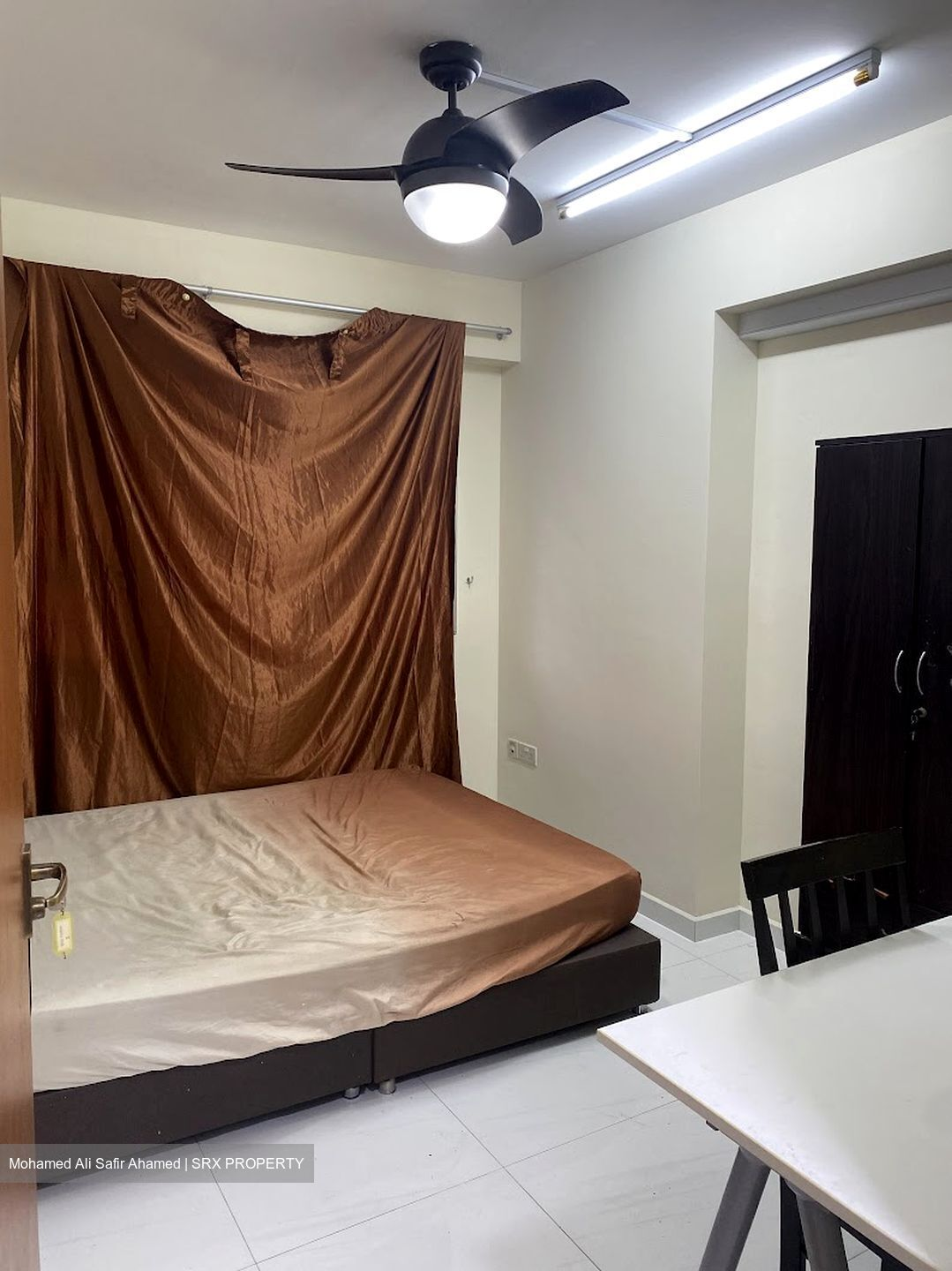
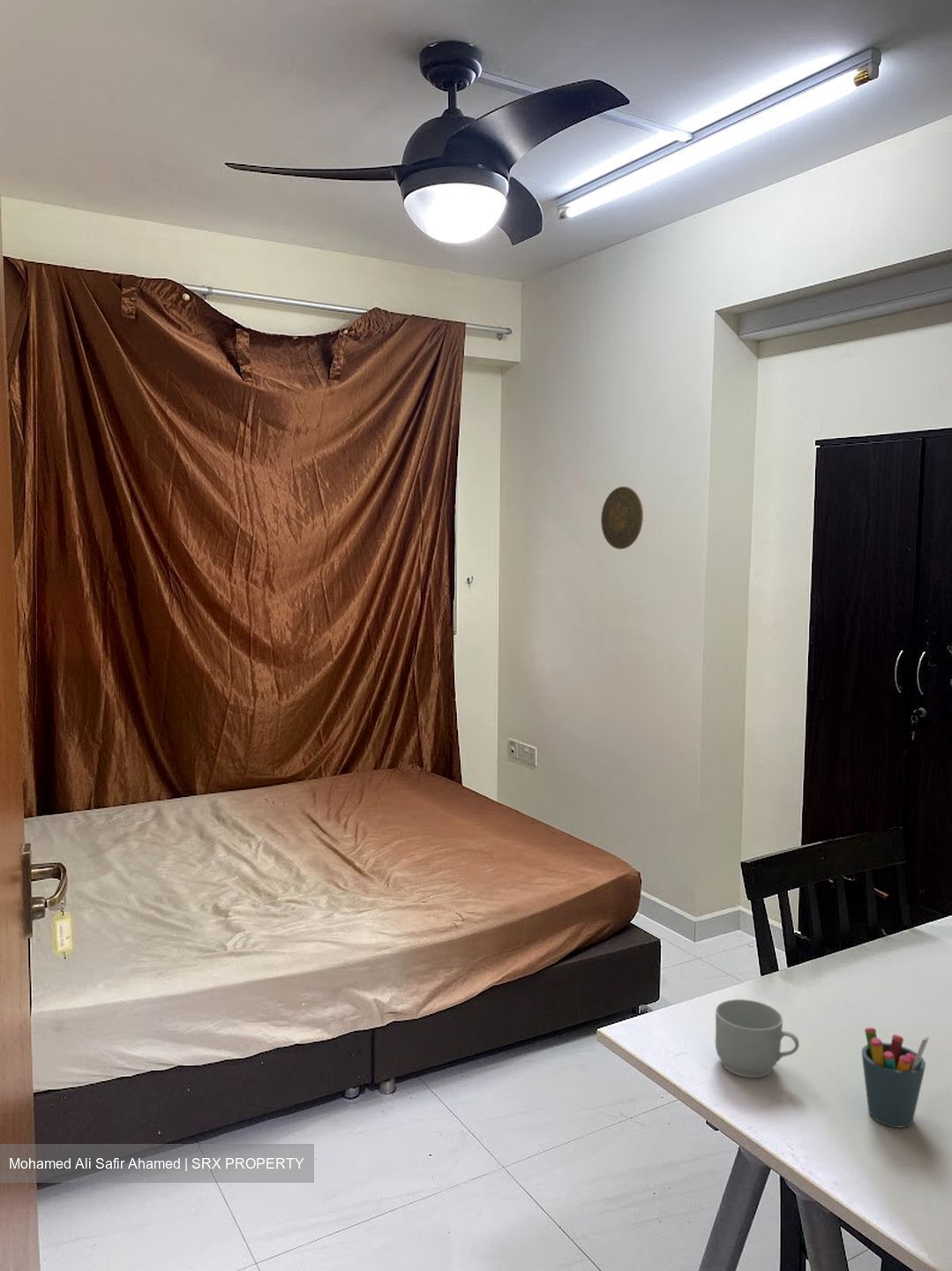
+ mug [715,998,800,1079]
+ decorative plate [600,485,644,550]
+ pen holder [861,1027,930,1129]
